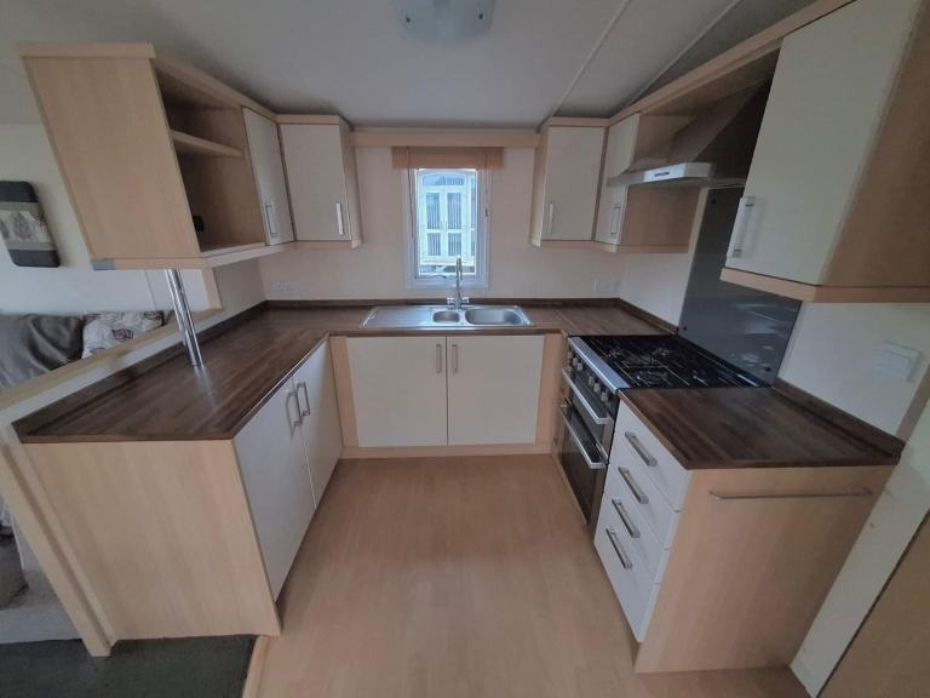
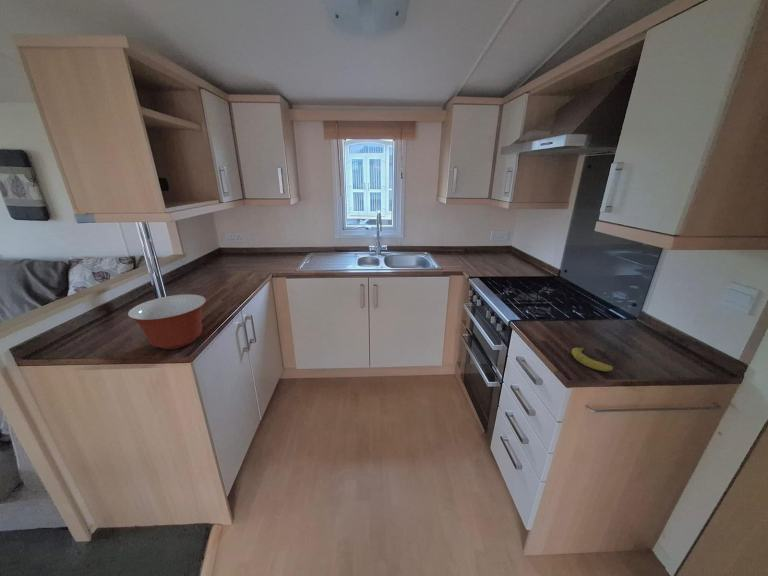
+ mixing bowl [127,293,207,350]
+ fruit [571,346,614,372]
